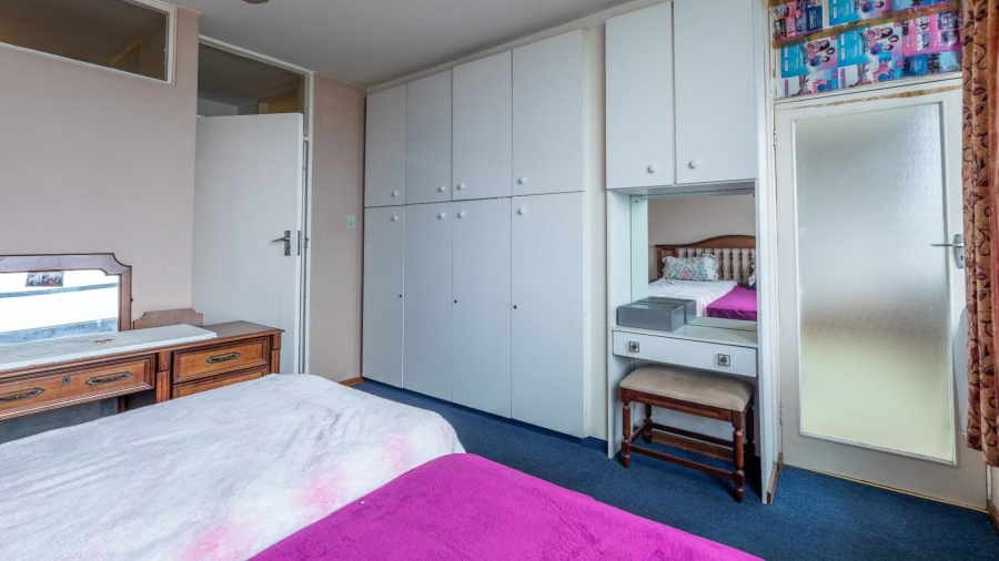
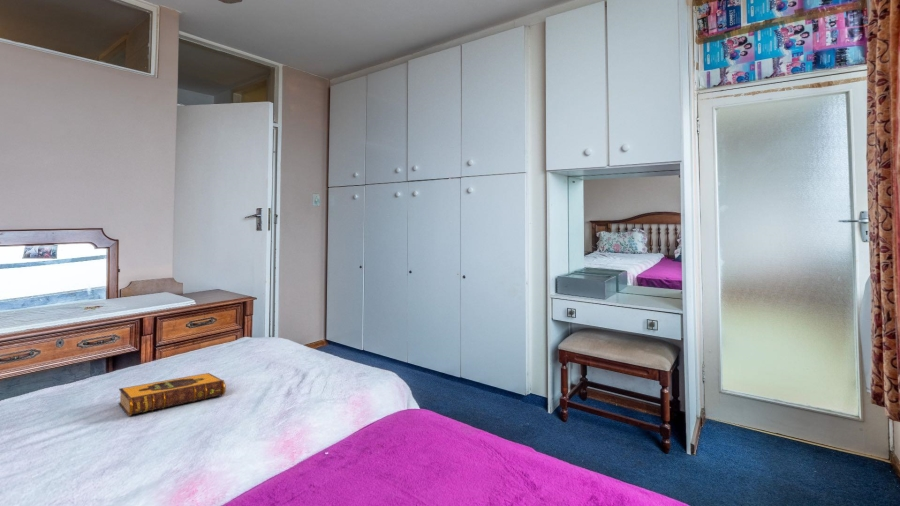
+ hardback book [117,372,227,417]
